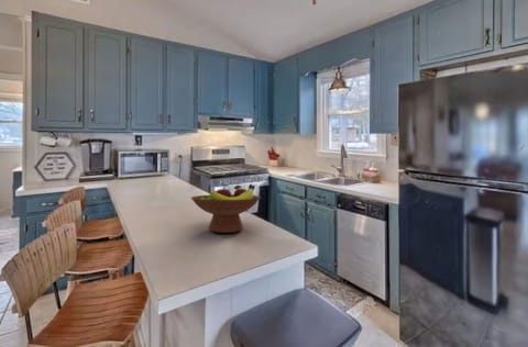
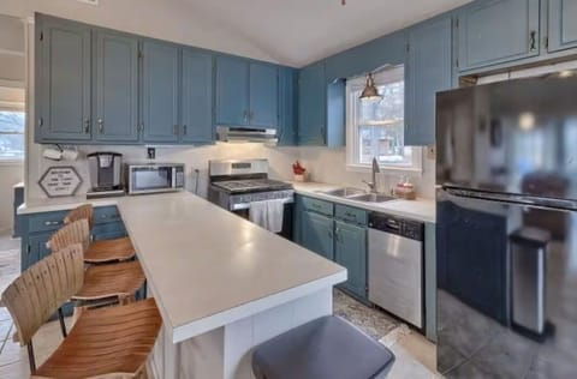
- fruit bowl [190,183,262,234]
